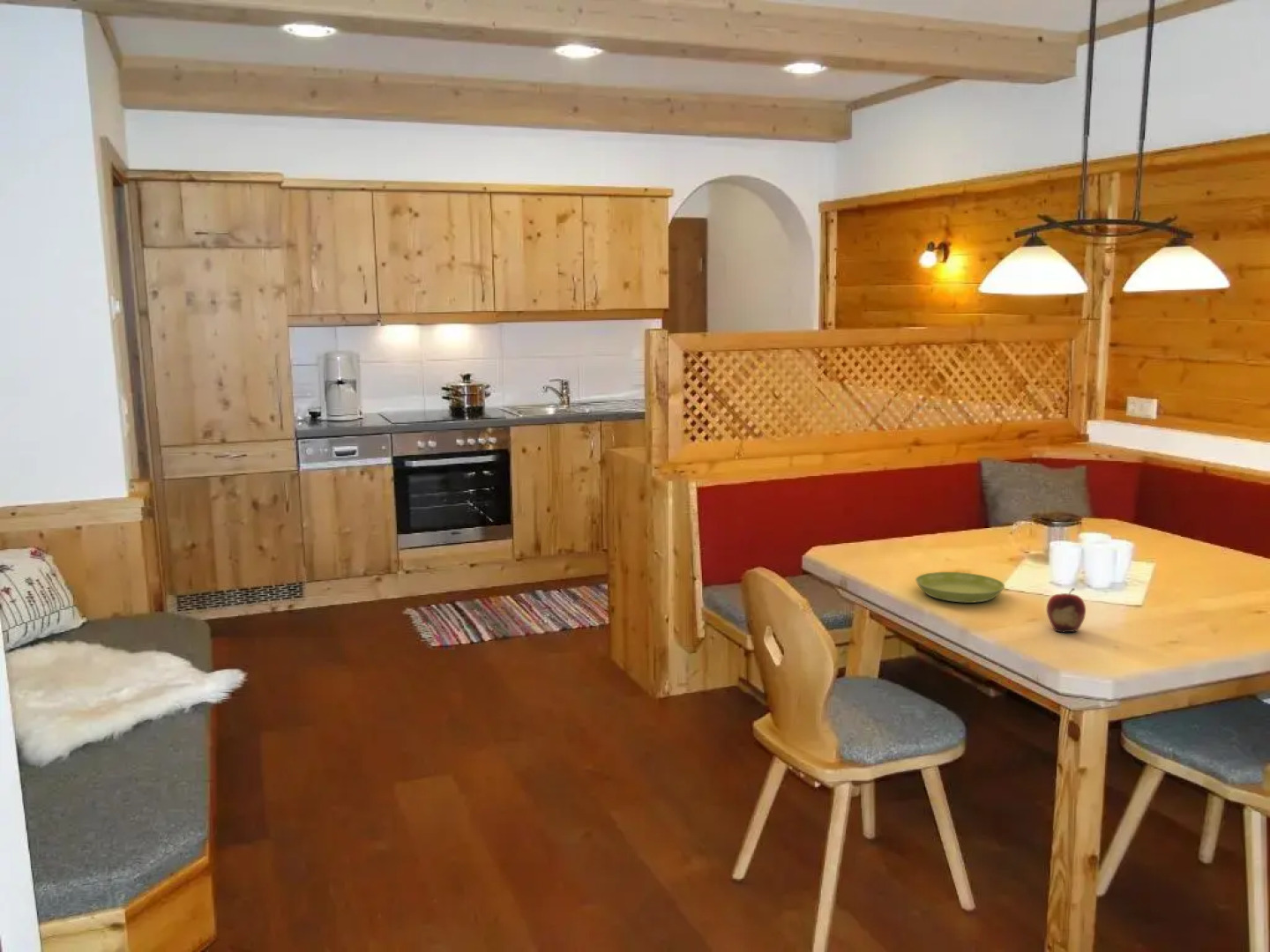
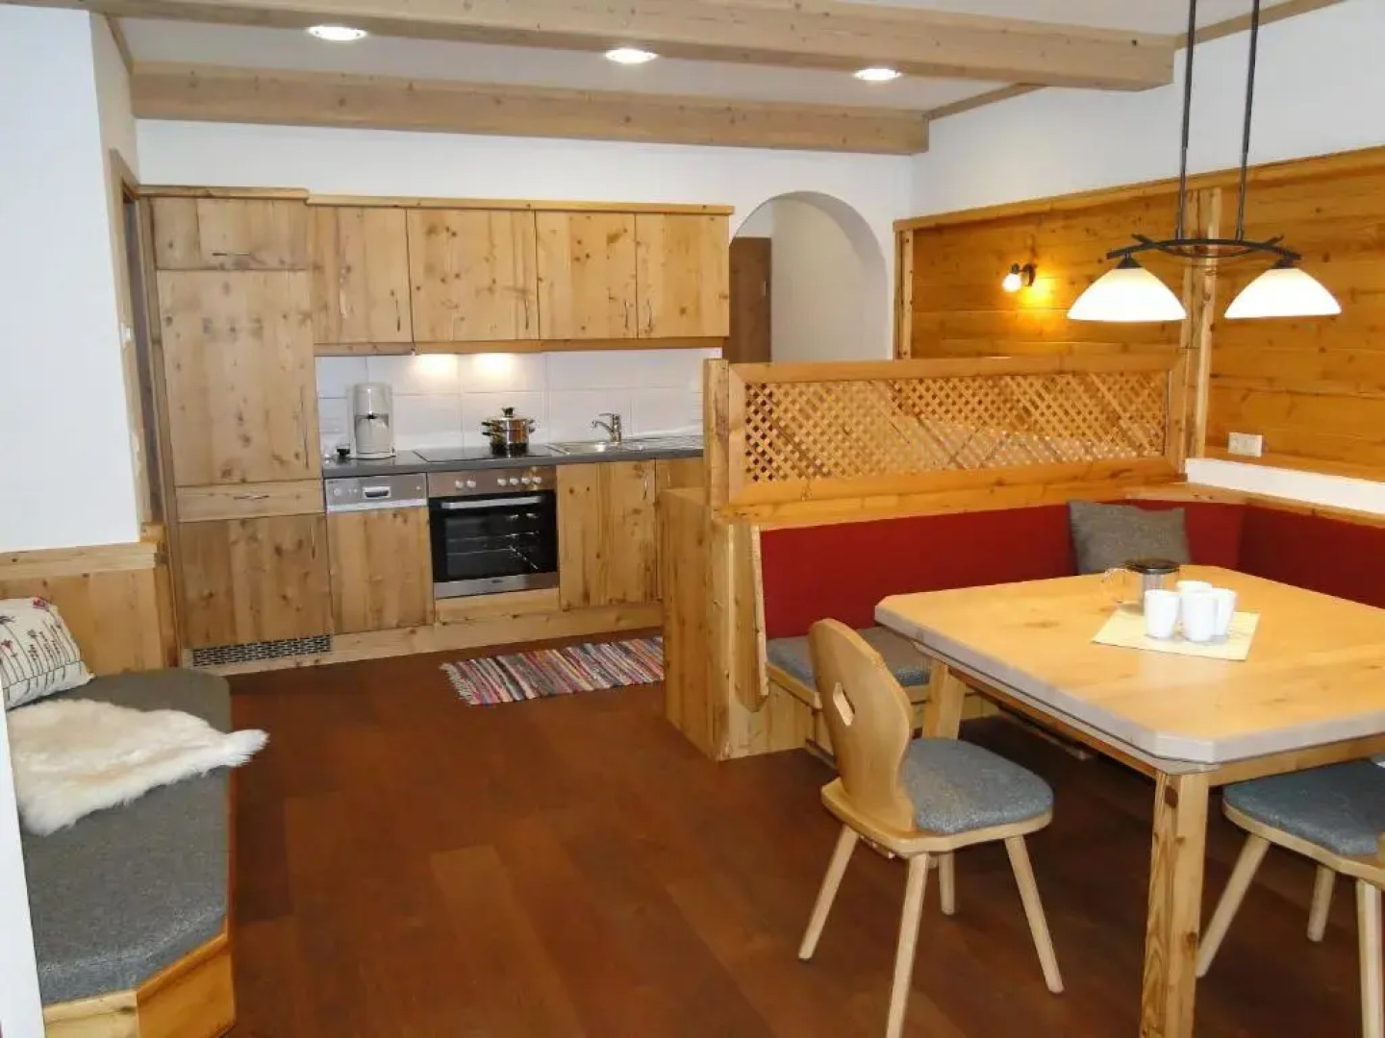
- saucer [915,571,1005,604]
- fruit [1046,587,1087,634]
